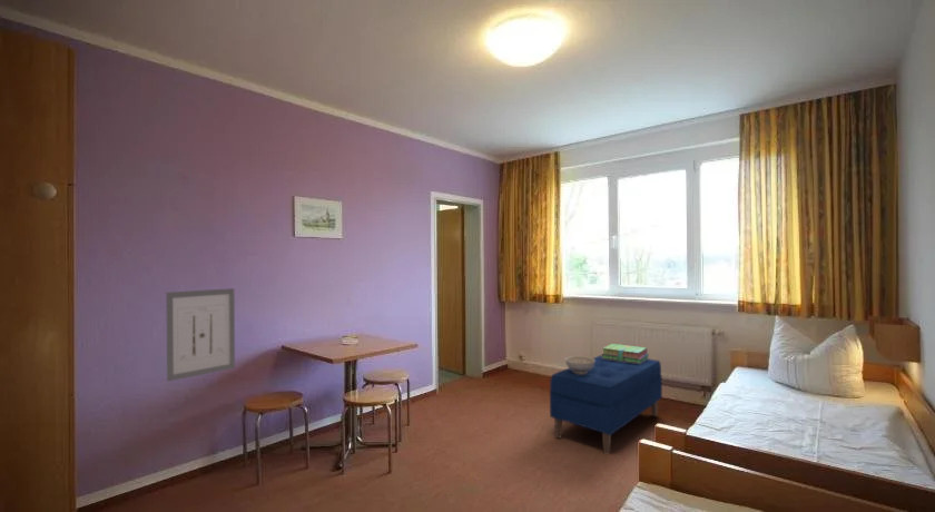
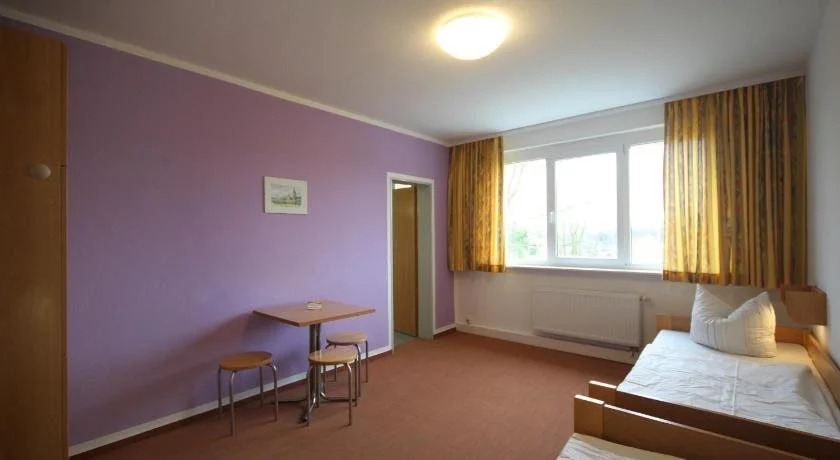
- bench [549,354,663,455]
- stack of books [601,343,649,364]
- decorative bowl [564,355,594,374]
- wall art [166,287,236,383]
